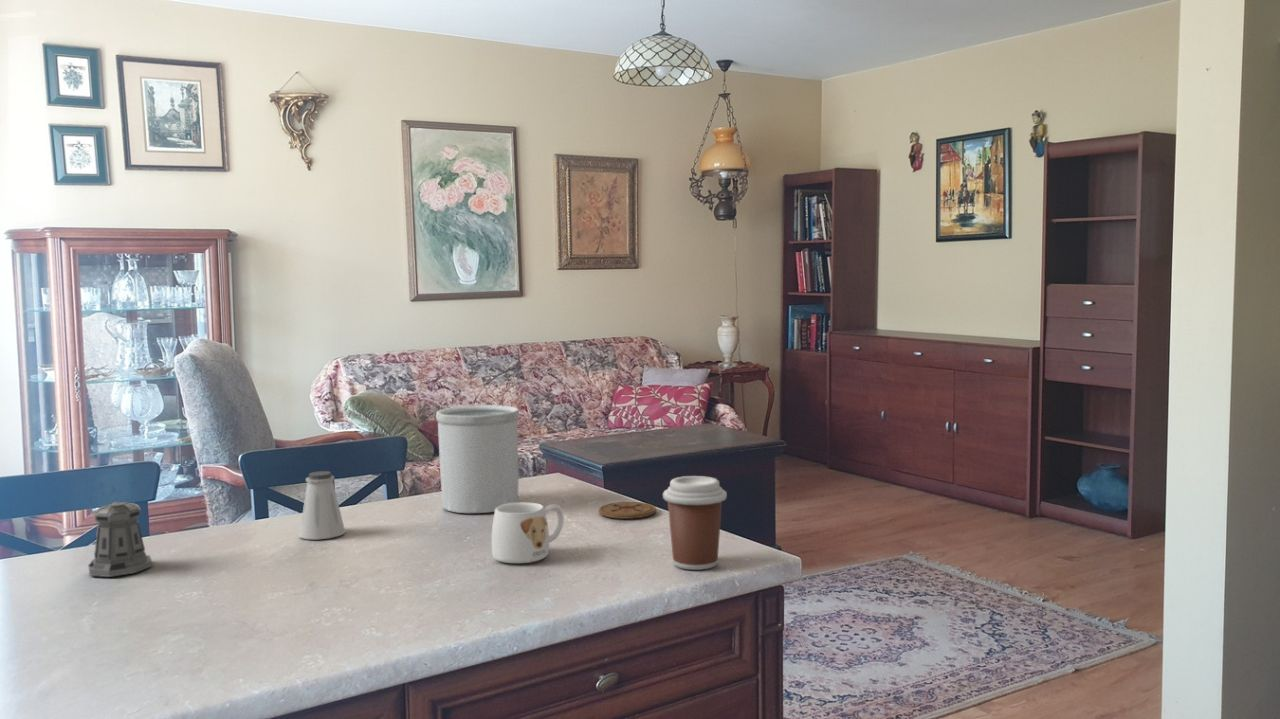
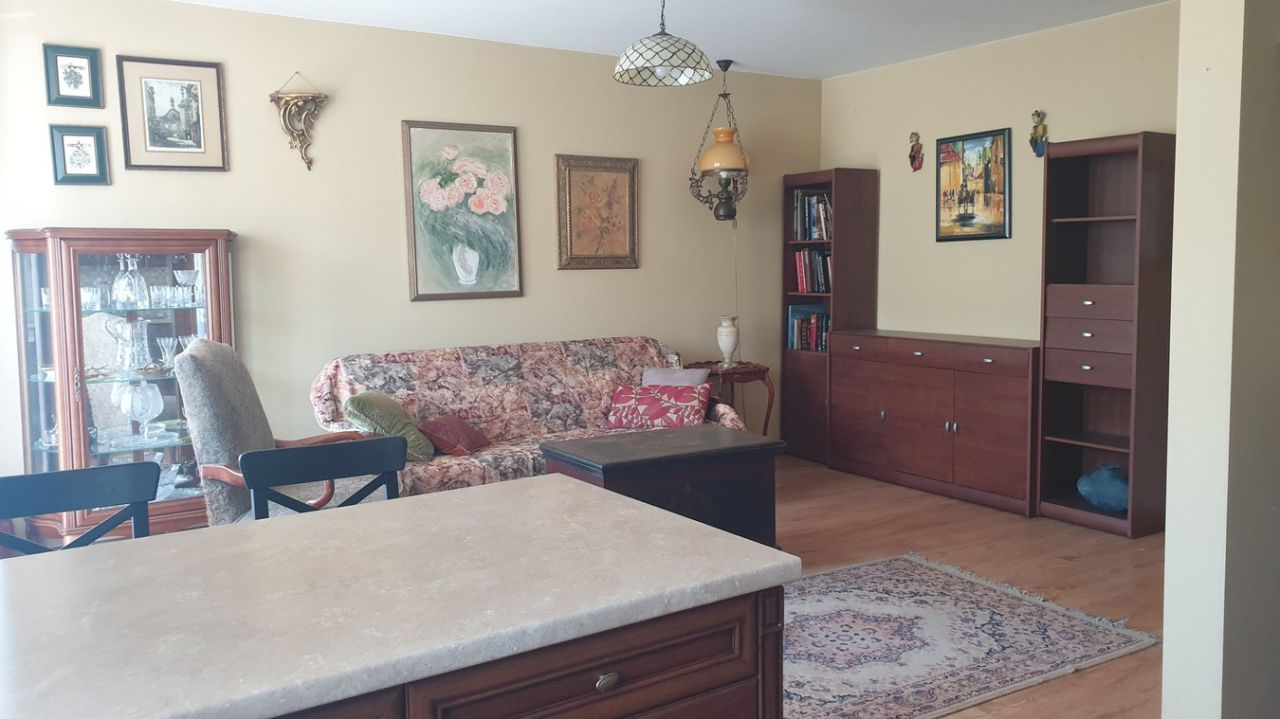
- coffee cup [662,475,728,571]
- pepper shaker [87,500,153,578]
- saltshaker [298,470,347,540]
- mug [490,501,565,564]
- utensil holder [435,404,520,514]
- coaster [598,501,657,520]
